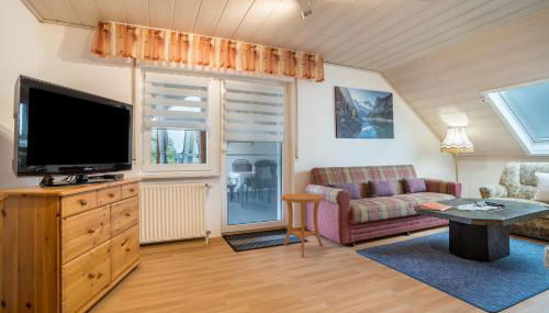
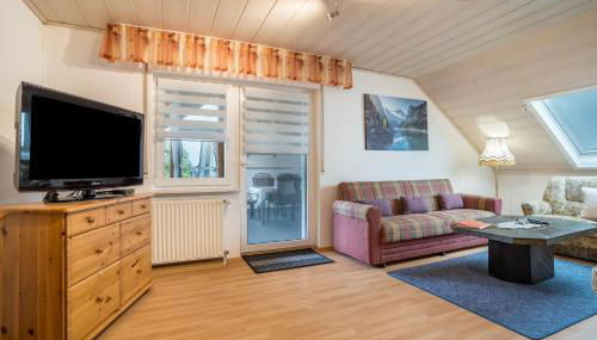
- side table [280,192,325,258]
